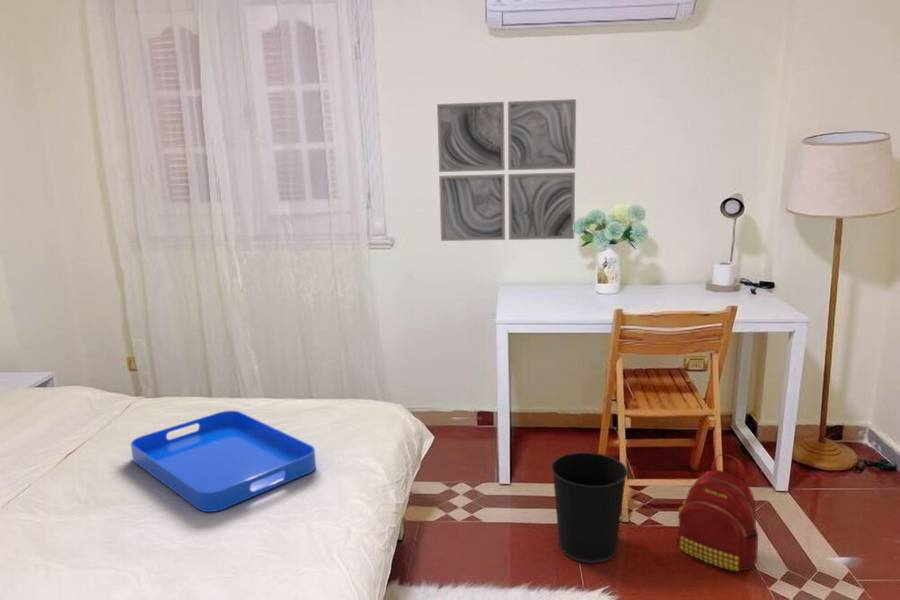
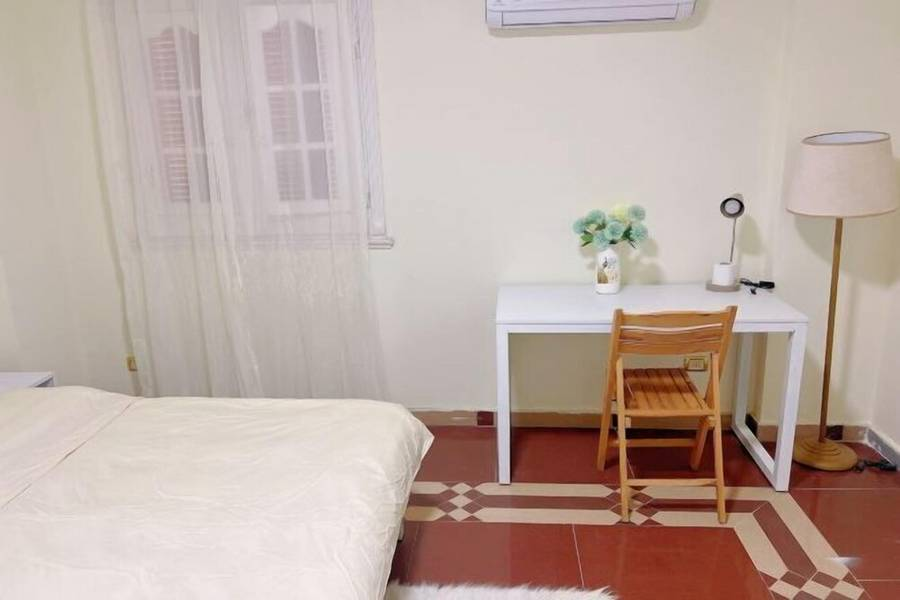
- serving tray [130,410,317,513]
- backpack [676,453,759,574]
- wall art [436,98,577,242]
- wastebasket [550,451,629,564]
